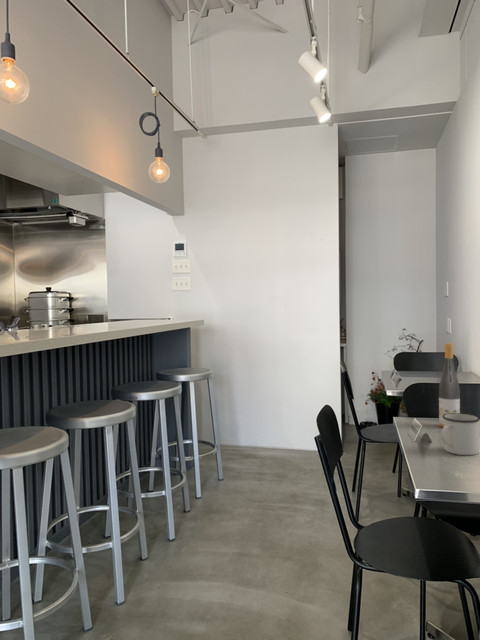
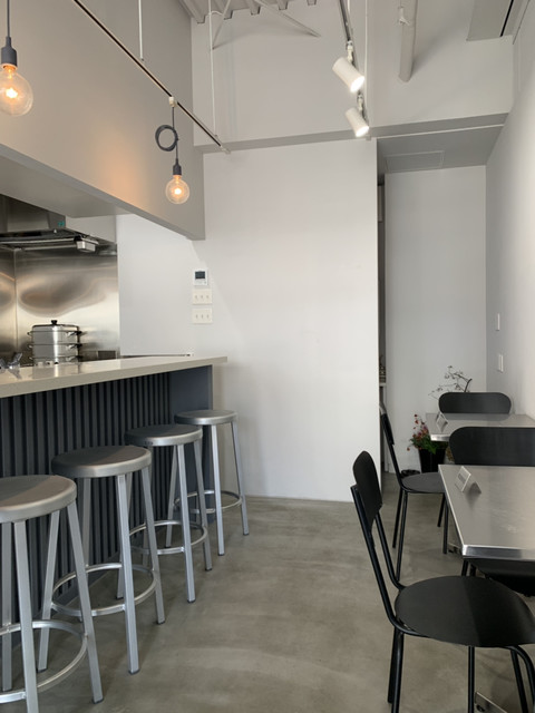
- wine bottle [438,342,461,428]
- mug [440,412,480,456]
